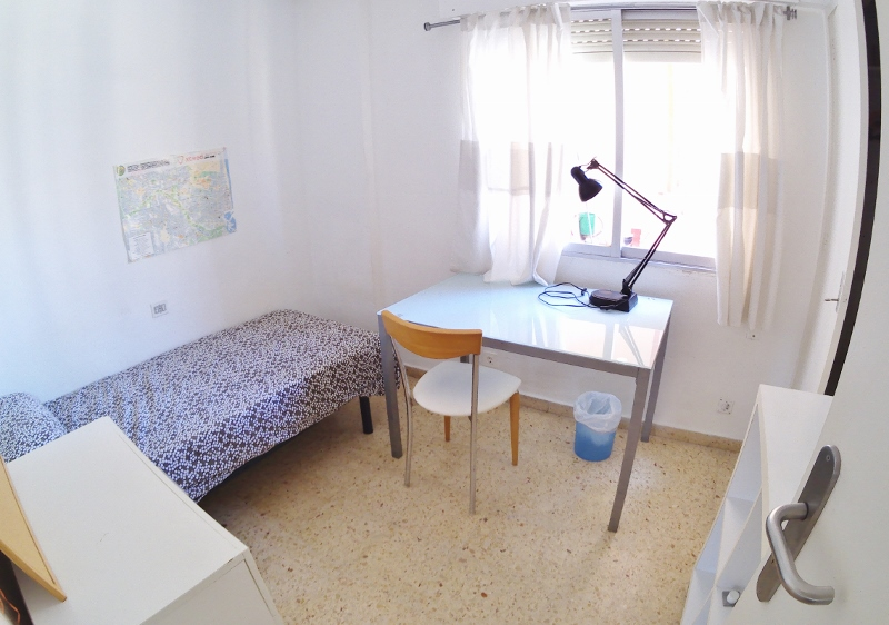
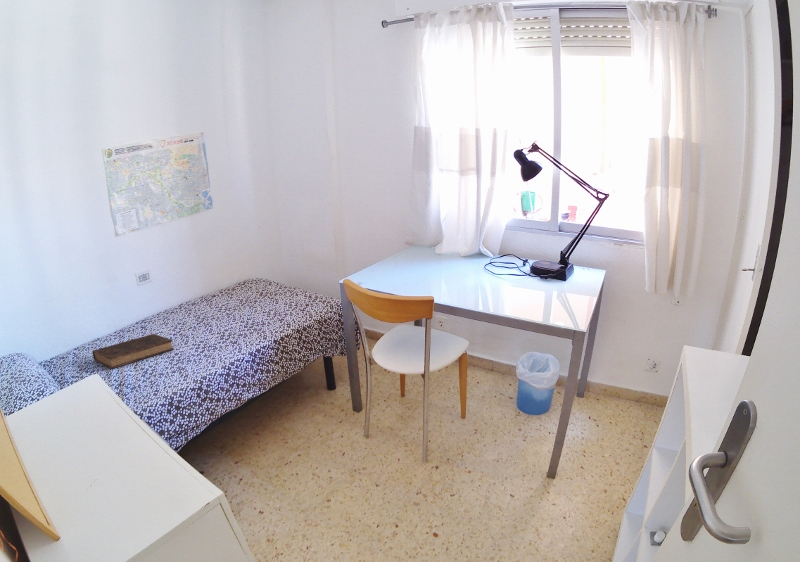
+ book [92,333,174,370]
